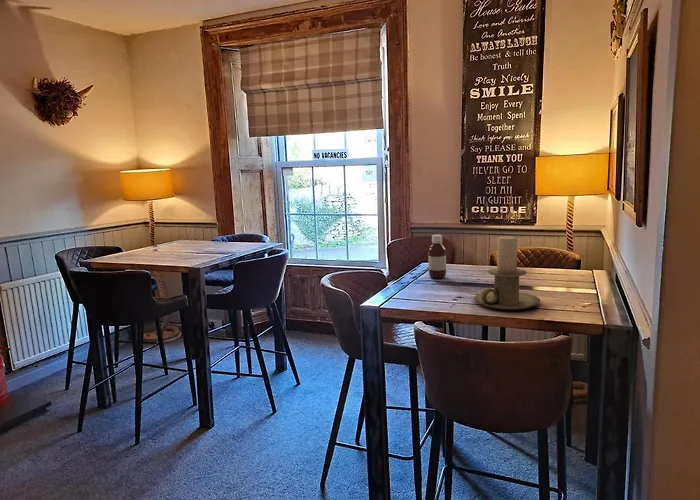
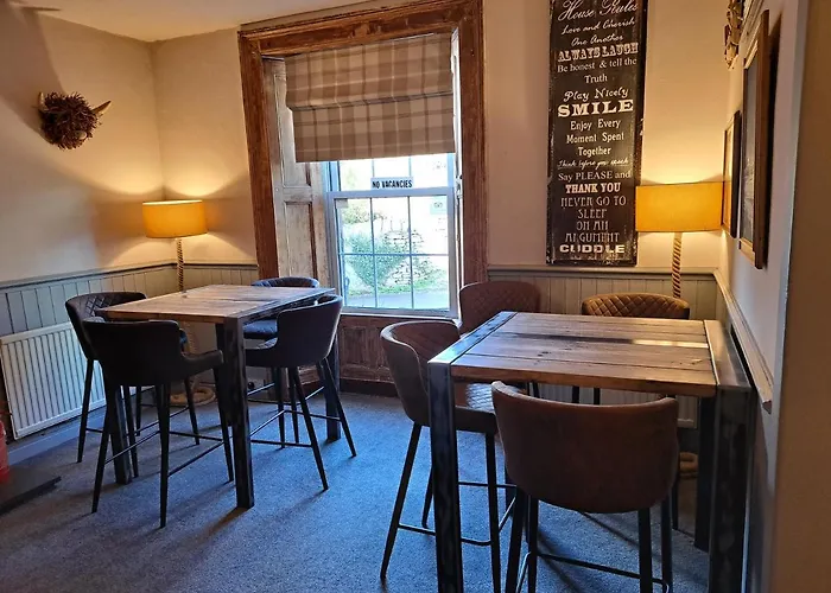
- bottle [428,234,447,279]
- candle holder [473,236,541,311]
